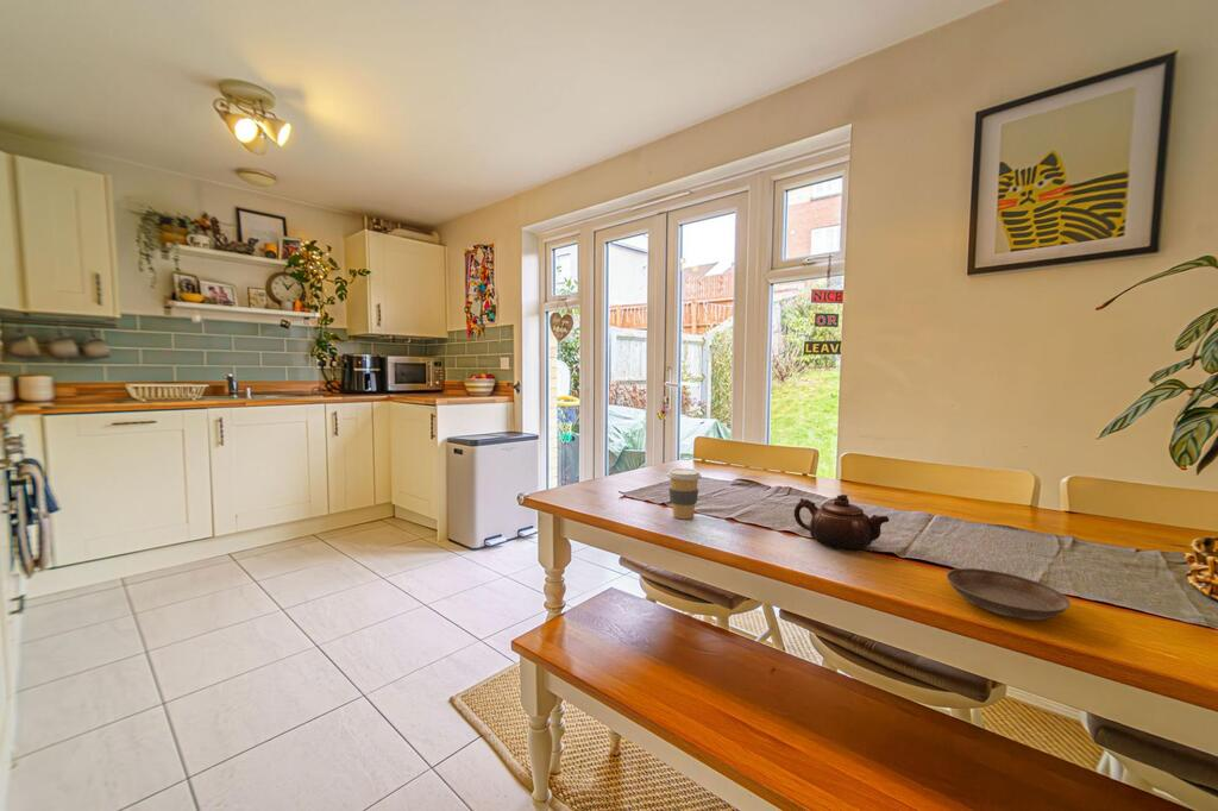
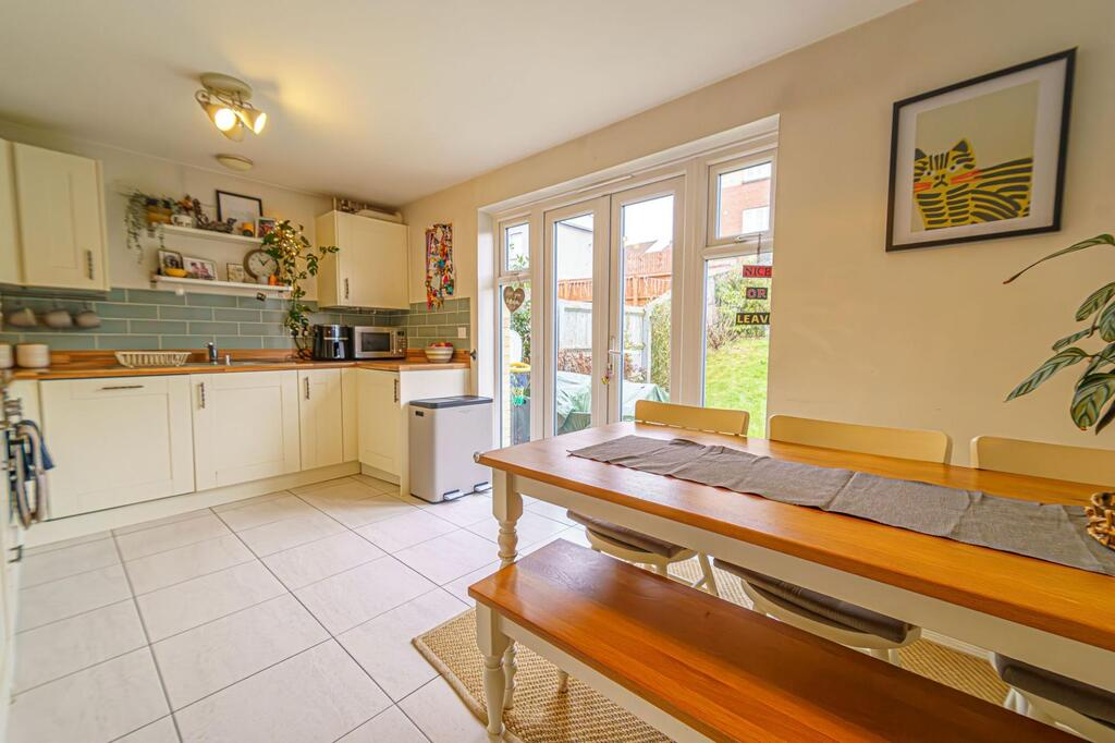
- saucer [946,567,1072,621]
- coffee cup [666,467,703,520]
- teapot [793,493,890,552]
